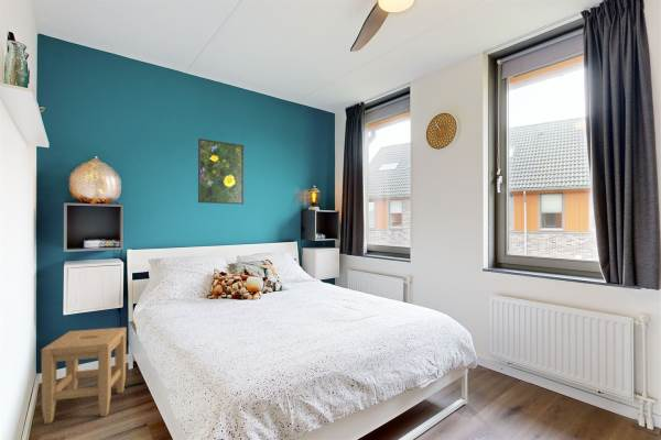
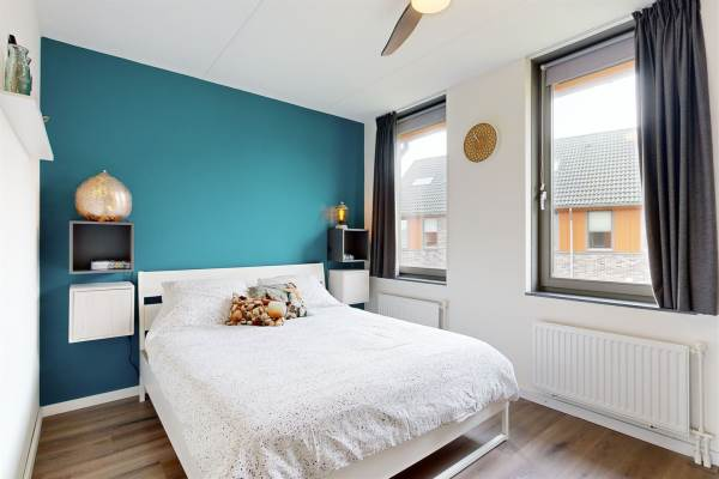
- stool [41,327,127,425]
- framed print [197,138,245,206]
